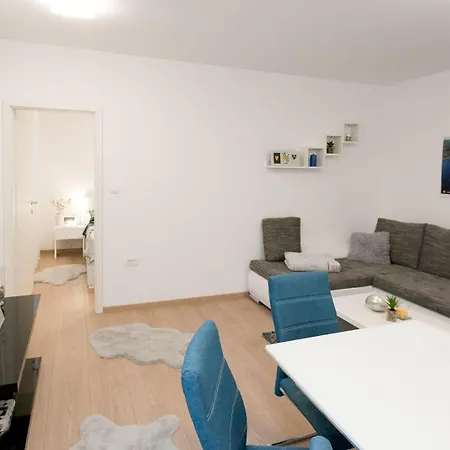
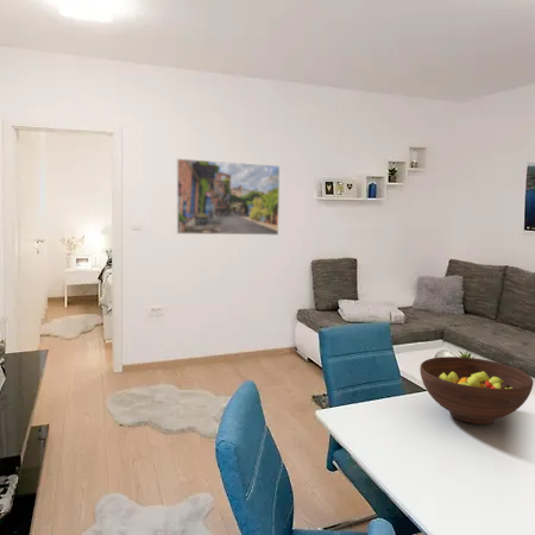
+ fruit bowl [418,355,534,426]
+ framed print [176,158,281,237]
